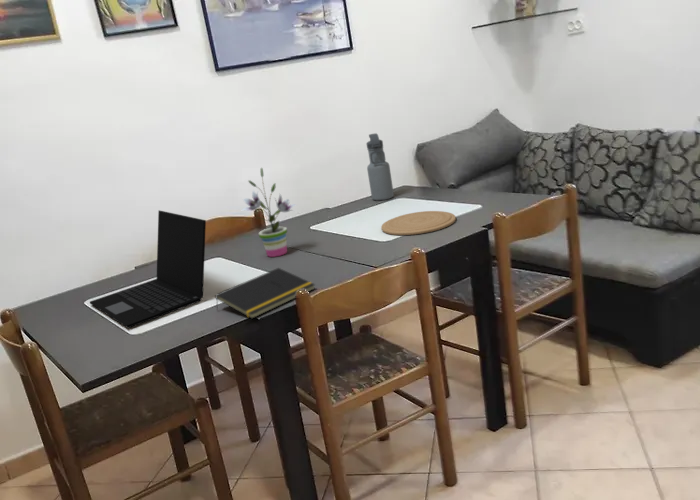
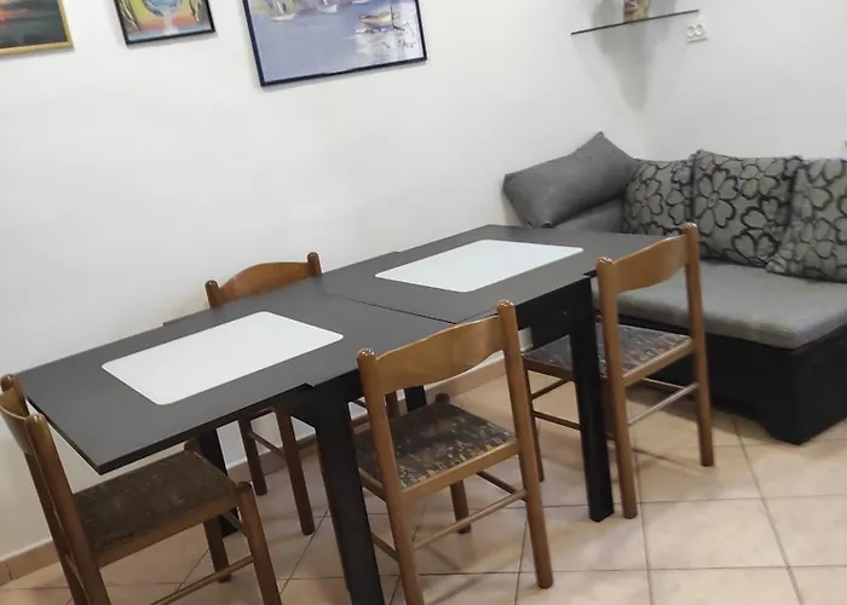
- water bottle [365,132,395,201]
- notepad [214,267,316,320]
- potted plant [241,167,297,258]
- plate [380,210,457,236]
- laptop [89,209,207,329]
